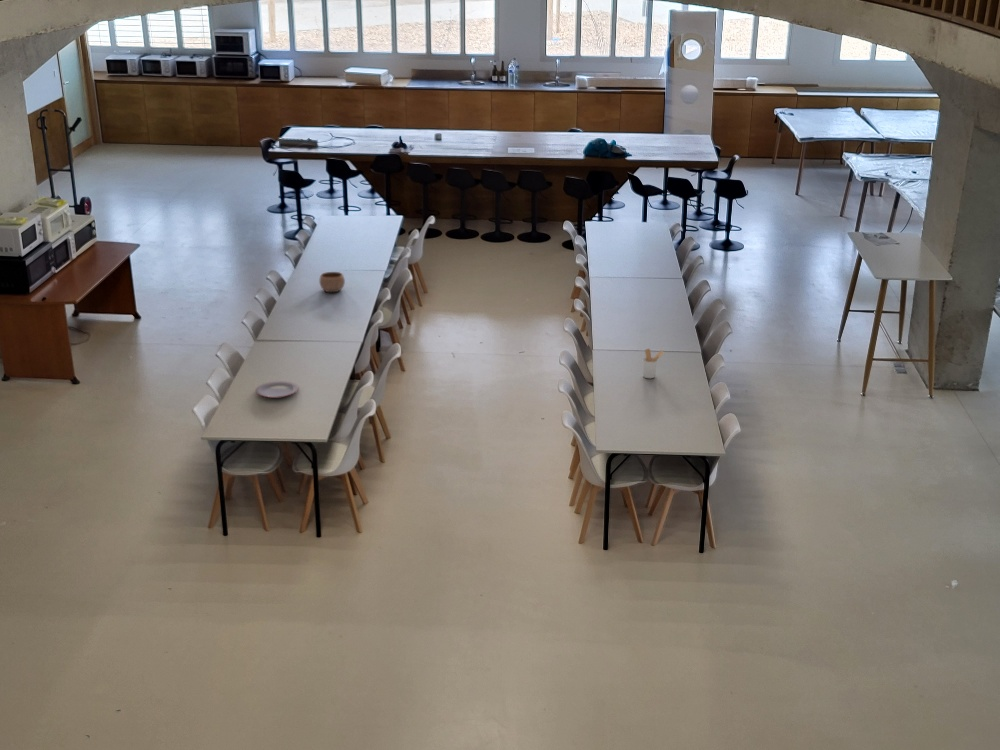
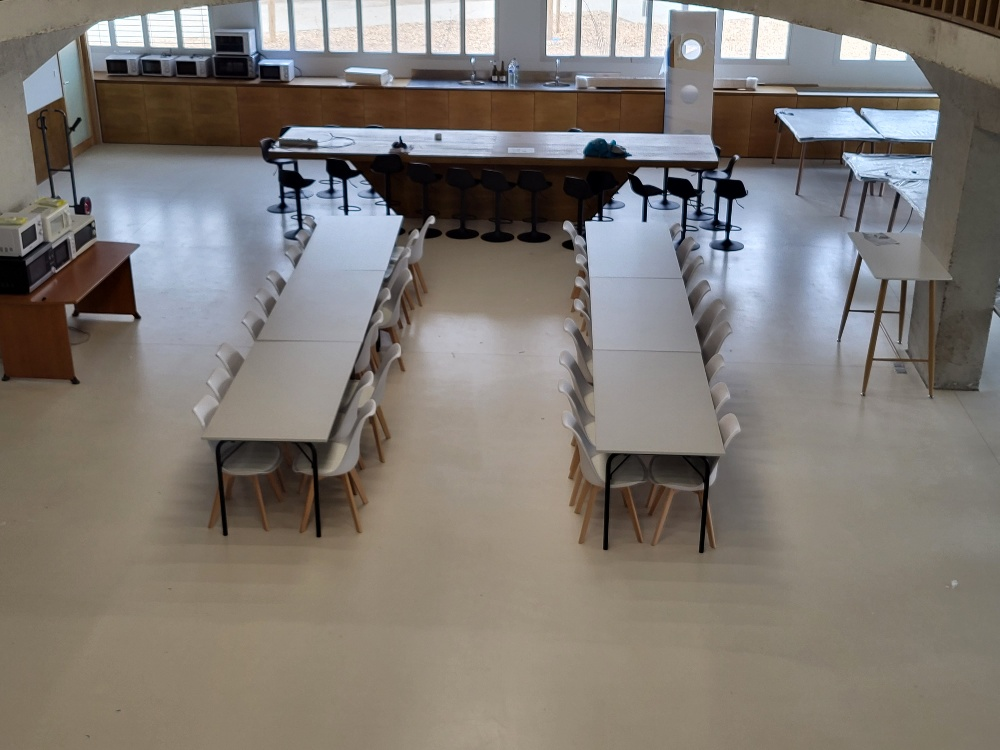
- utensil holder [642,348,664,379]
- bowl [318,271,346,294]
- plate [254,380,300,399]
